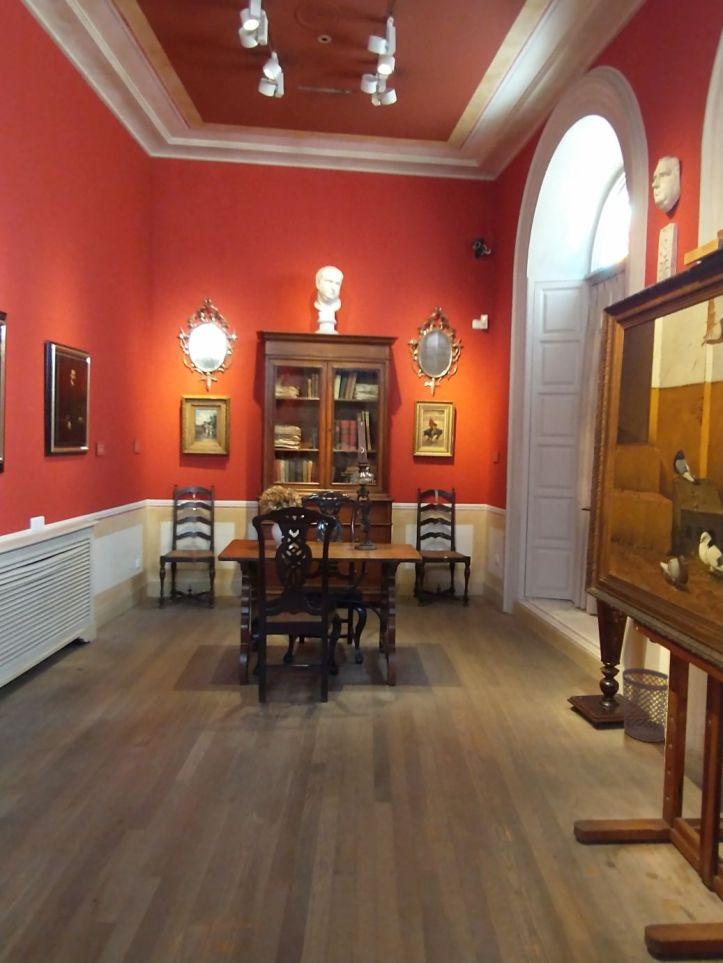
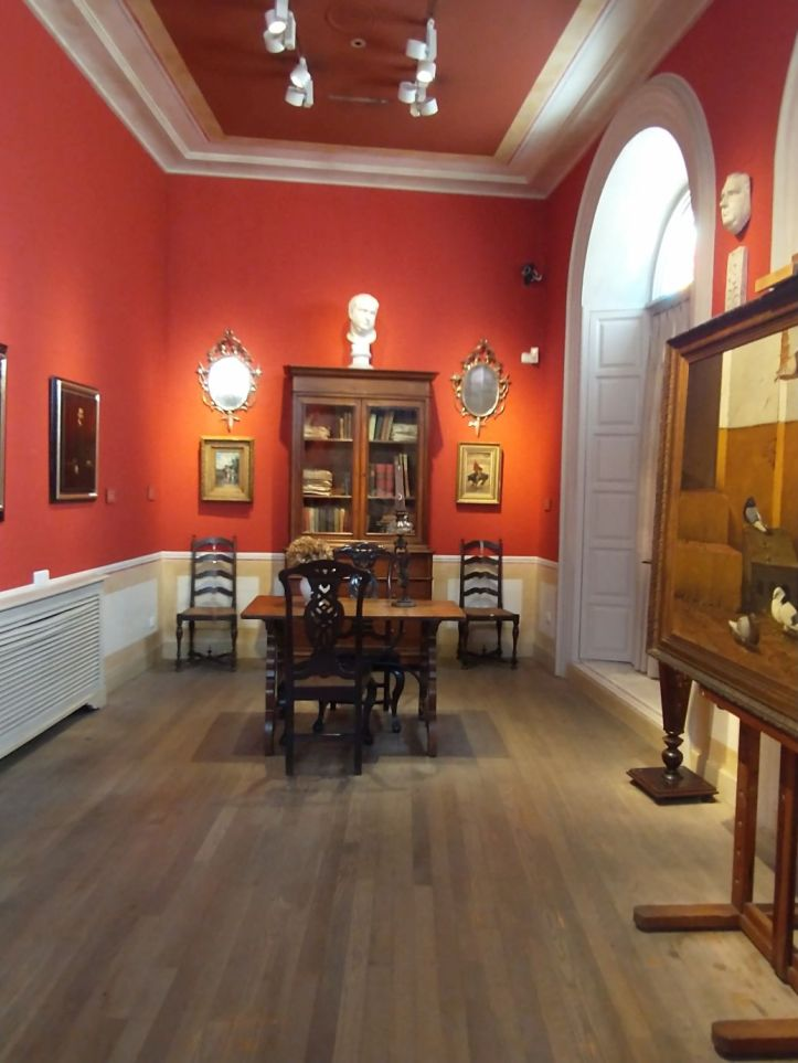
- wastebasket [621,667,669,743]
